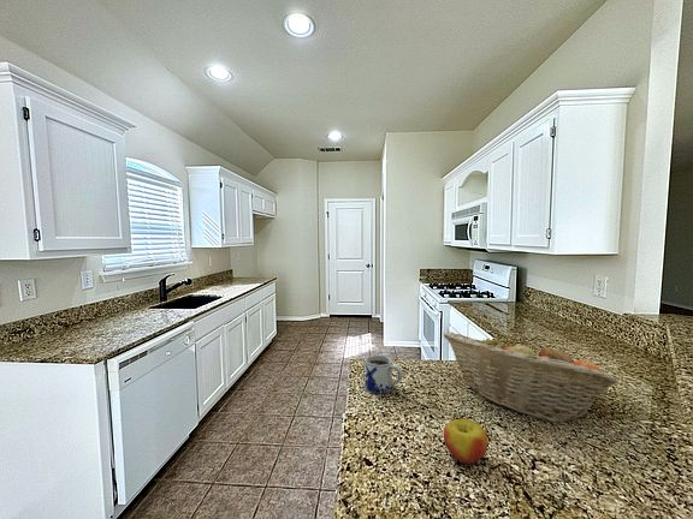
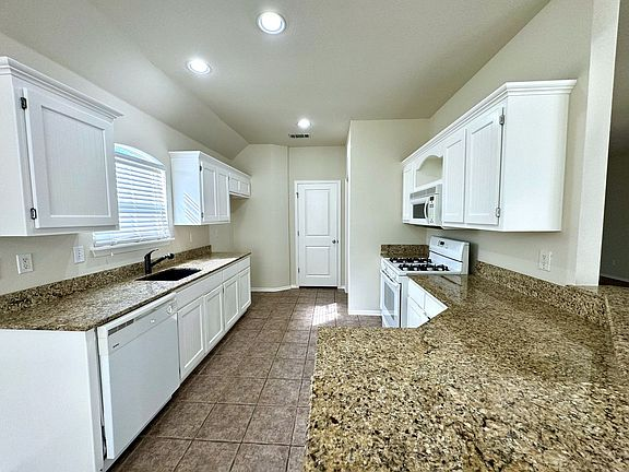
- mug [363,354,403,394]
- fruit basket [443,330,620,423]
- apple [443,418,490,465]
